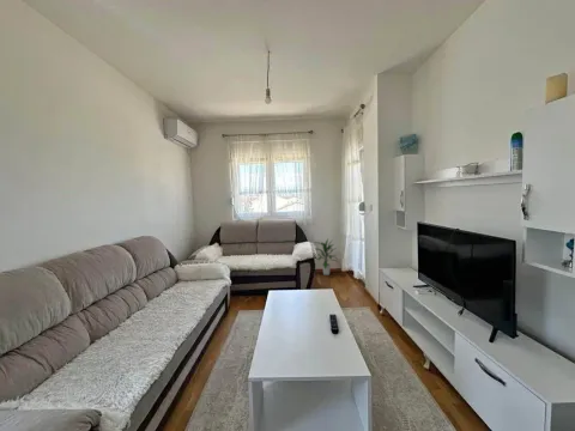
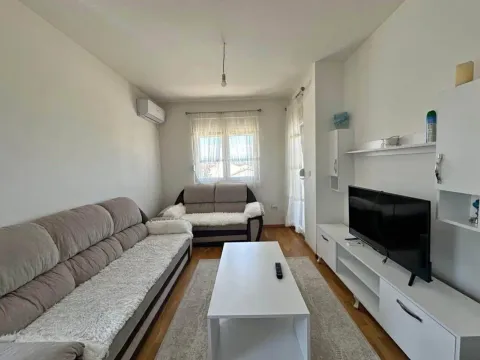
- indoor plant [314,238,339,277]
